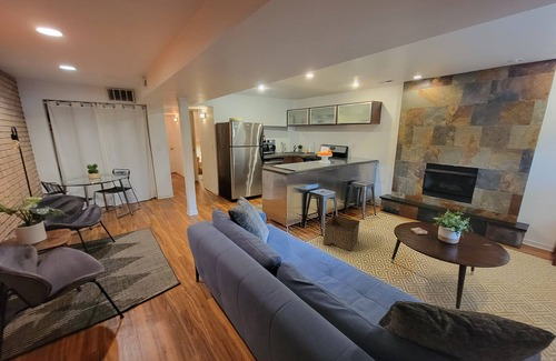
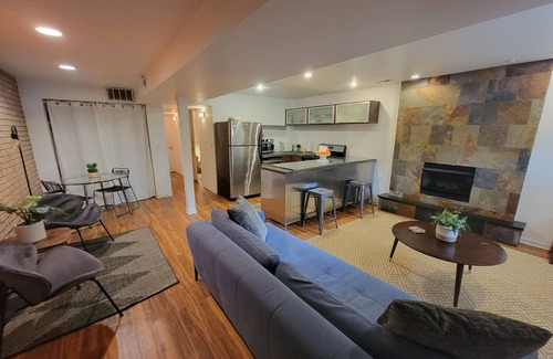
- storage bin [322,214,361,252]
